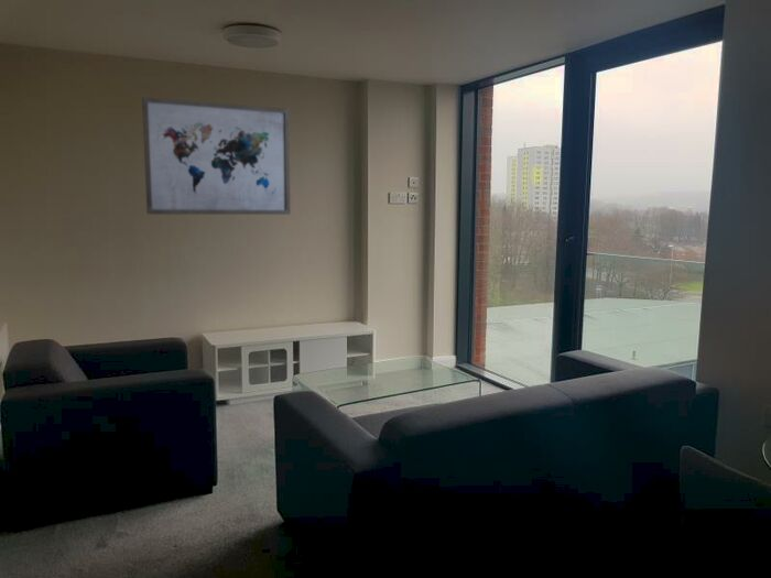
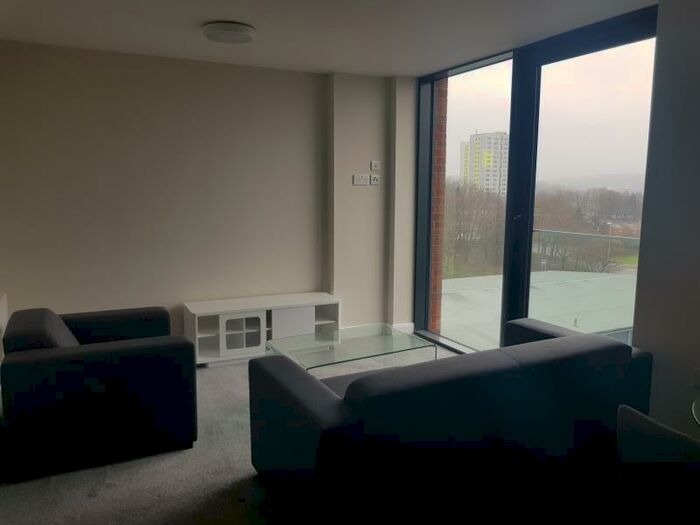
- wall art [141,96,292,216]
